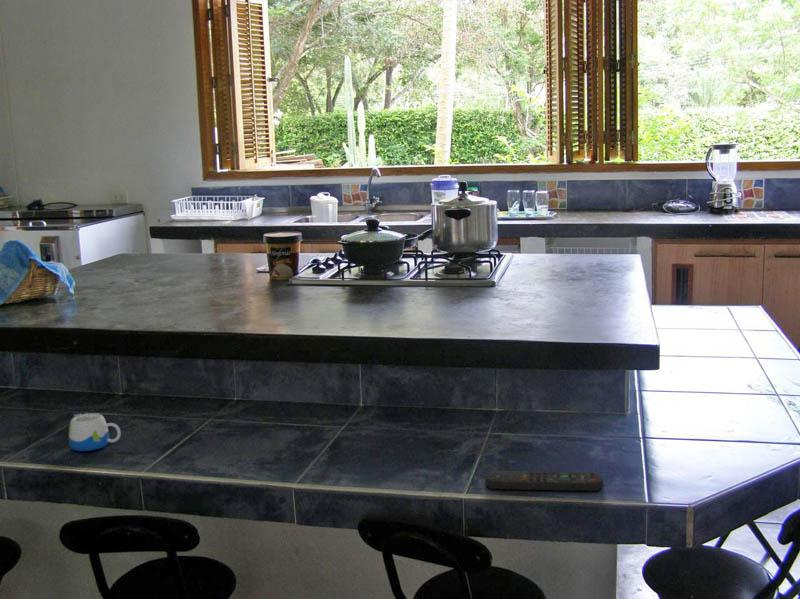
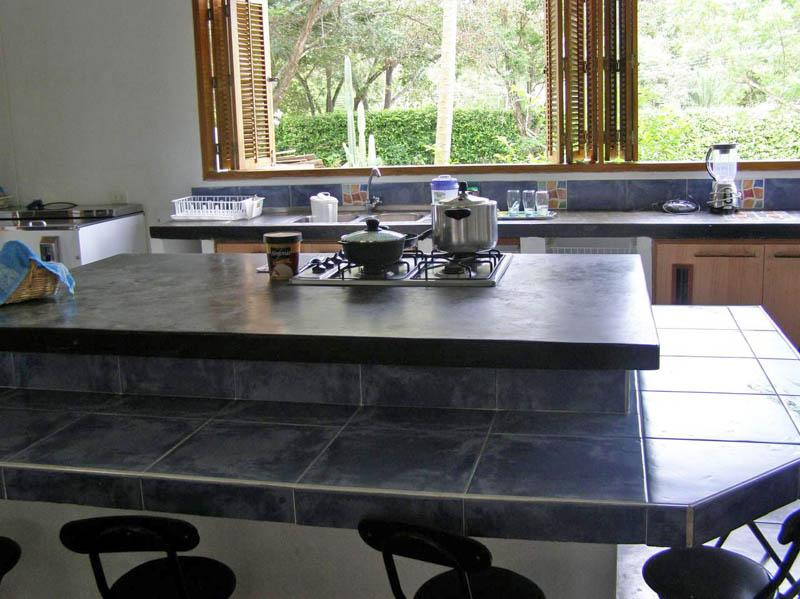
- remote control [484,470,604,492]
- mug [68,412,122,452]
